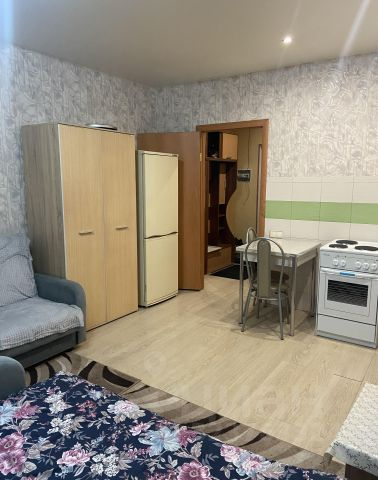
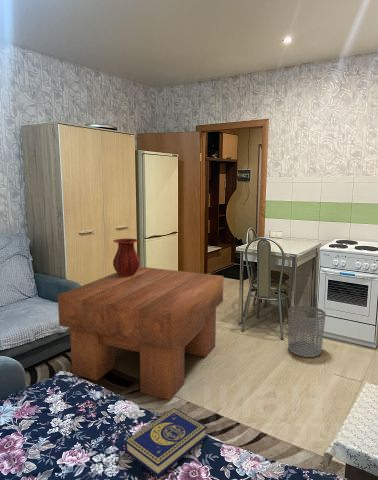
+ book [123,407,208,478]
+ coffee table [57,266,224,401]
+ vase [112,238,141,276]
+ waste bin [287,305,327,358]
